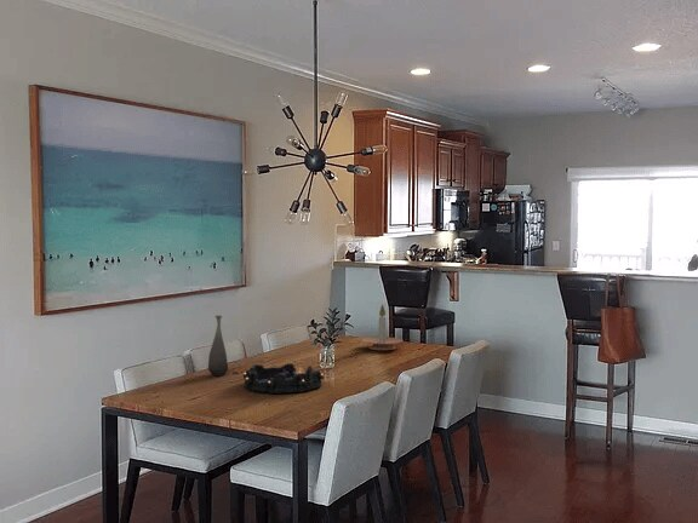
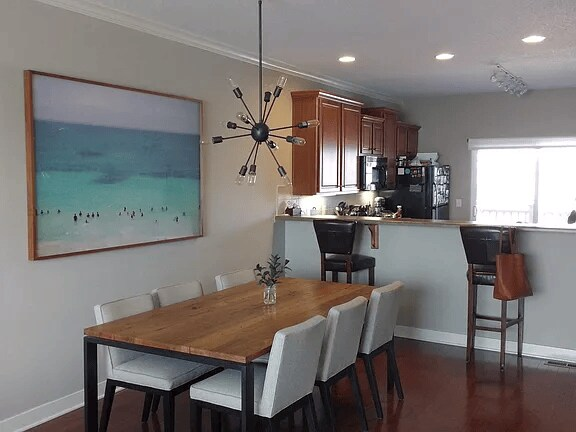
- decorative bowl [242,362,325,395]
- candle holder [361,304,404,351]
- bottle [207,314,229,378]
